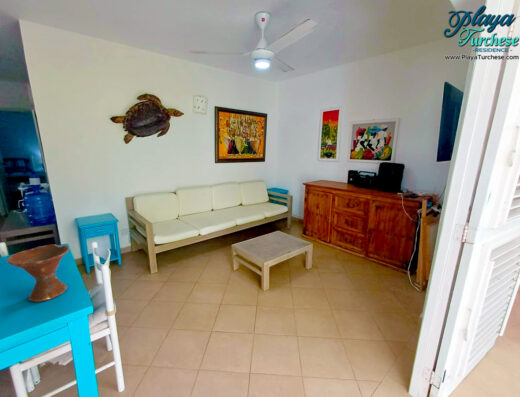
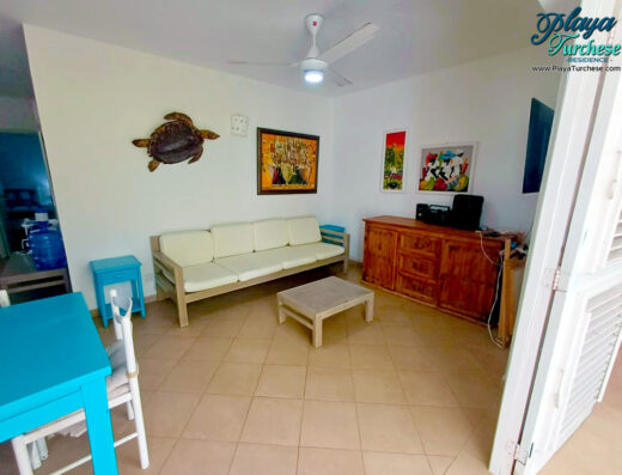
- bowl [6,243,70,302]
